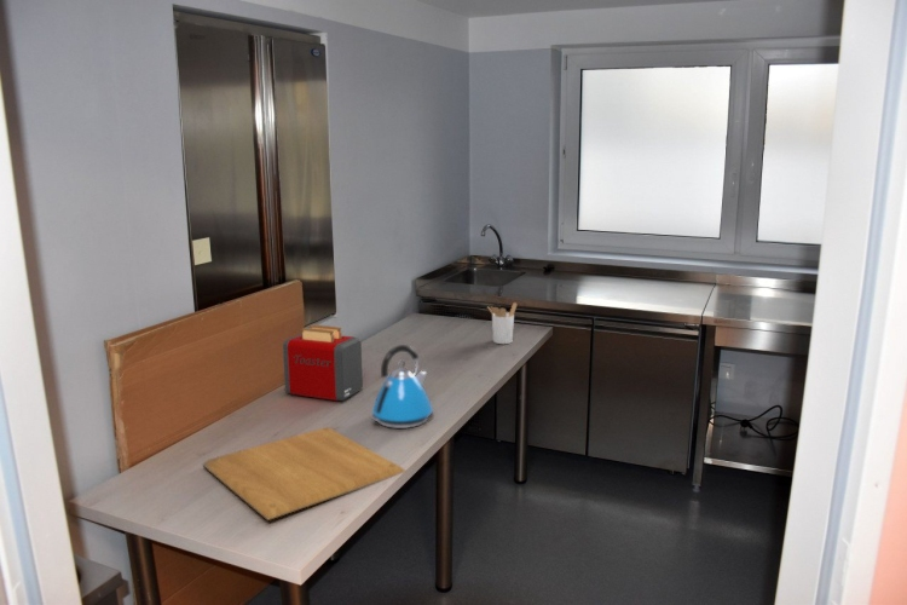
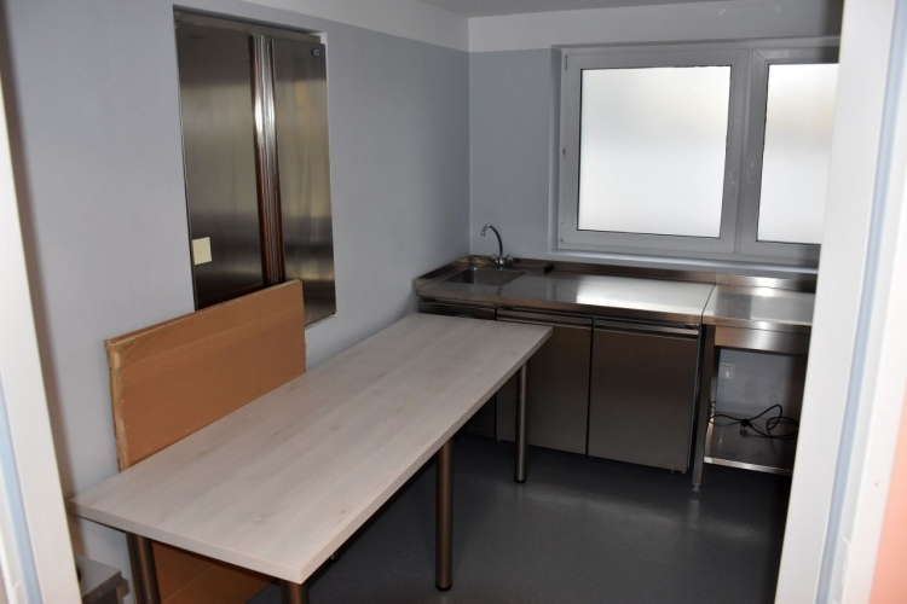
- chopping board [202,426,406,522]
- utensil holder [486,301,518,345]
- kettle [370,344,434,430]
- toaster [282,323,364,402]
